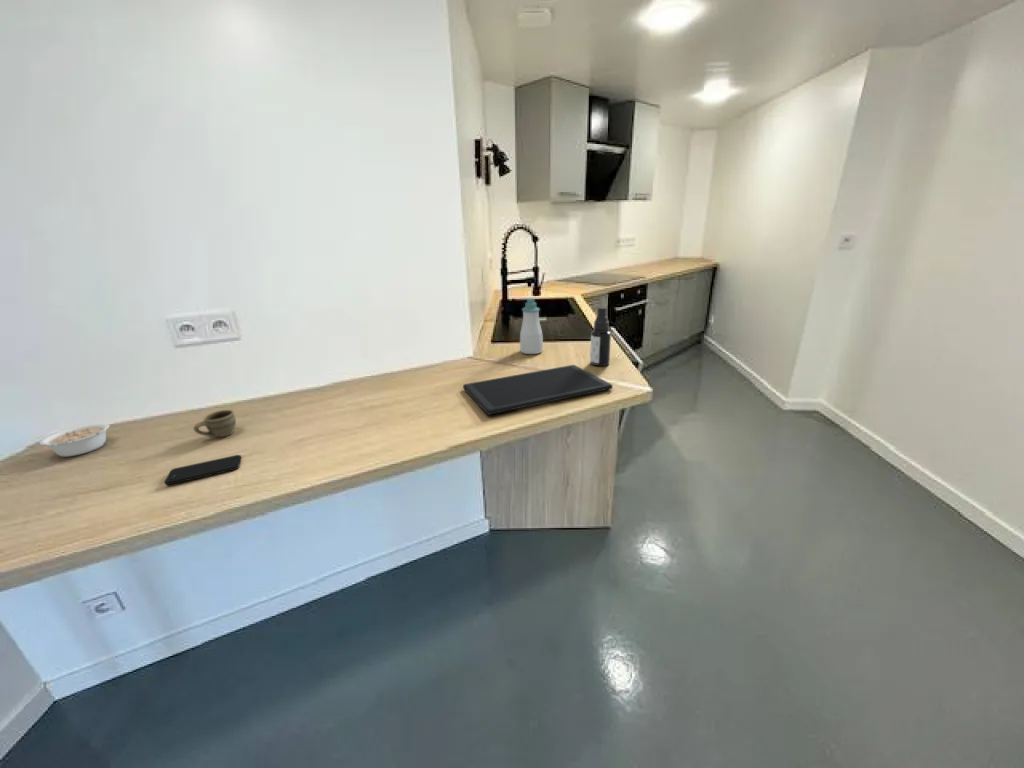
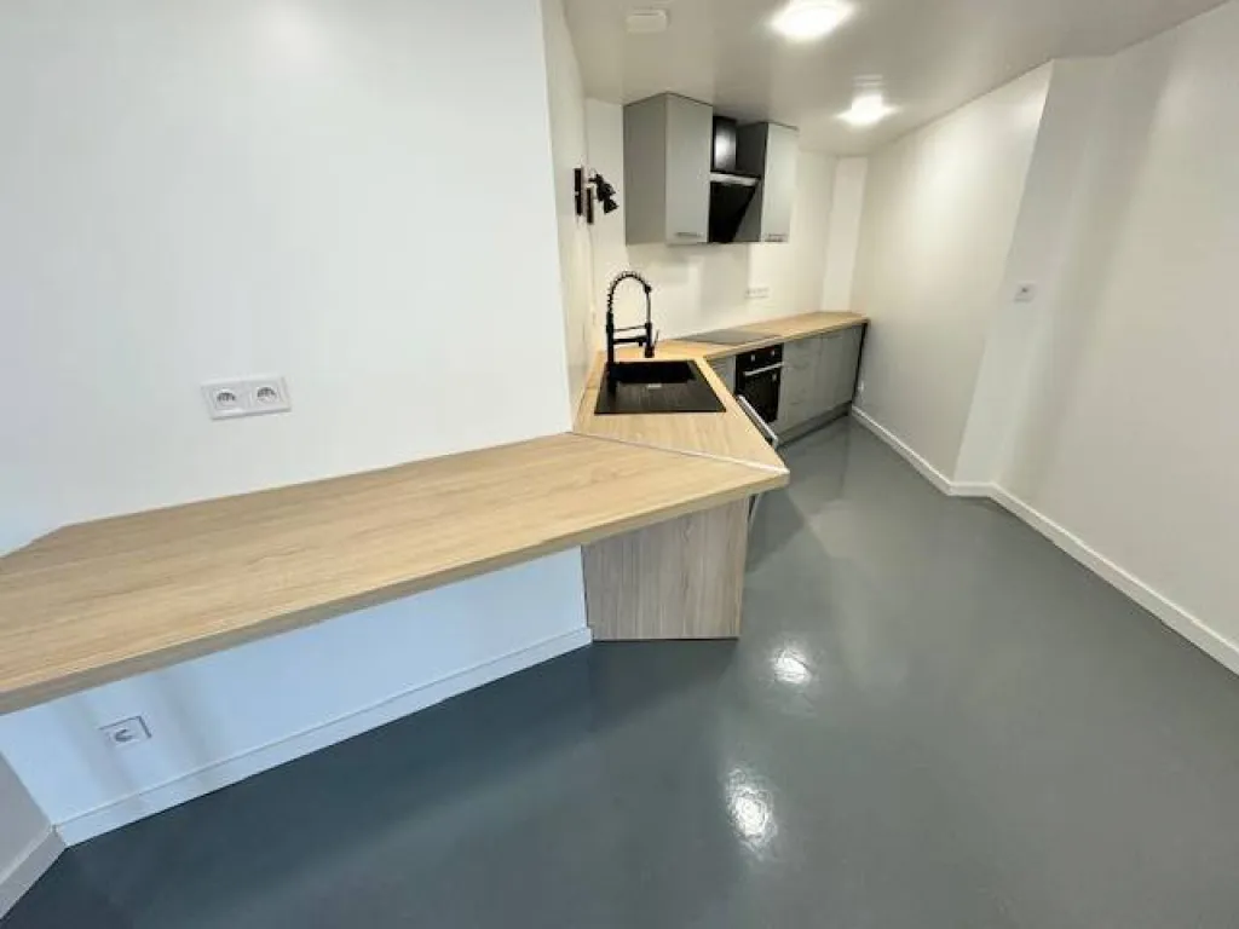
- legume [38,422,110,458]
- cutting board [462,364,614,416]
- soap bottle [519,297,544,355]
- spray bottle [589,306,612,367]
- smartphone [164,454,242,486]
- cup [193,409,237,438]
